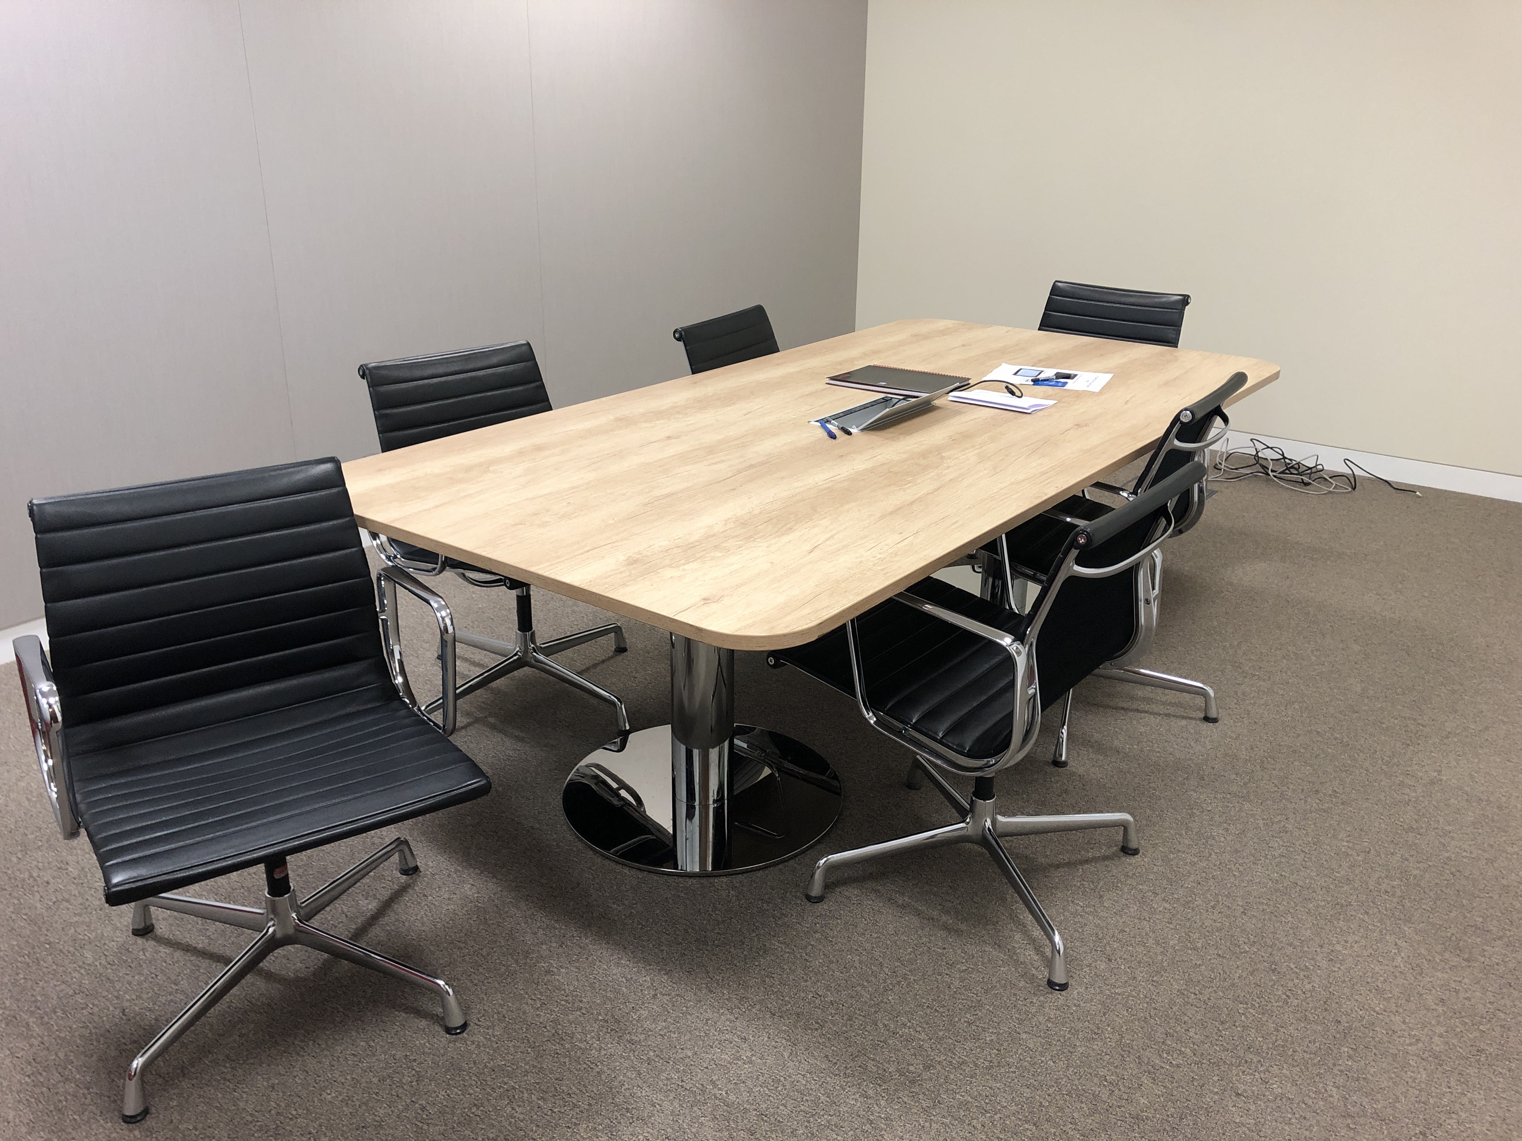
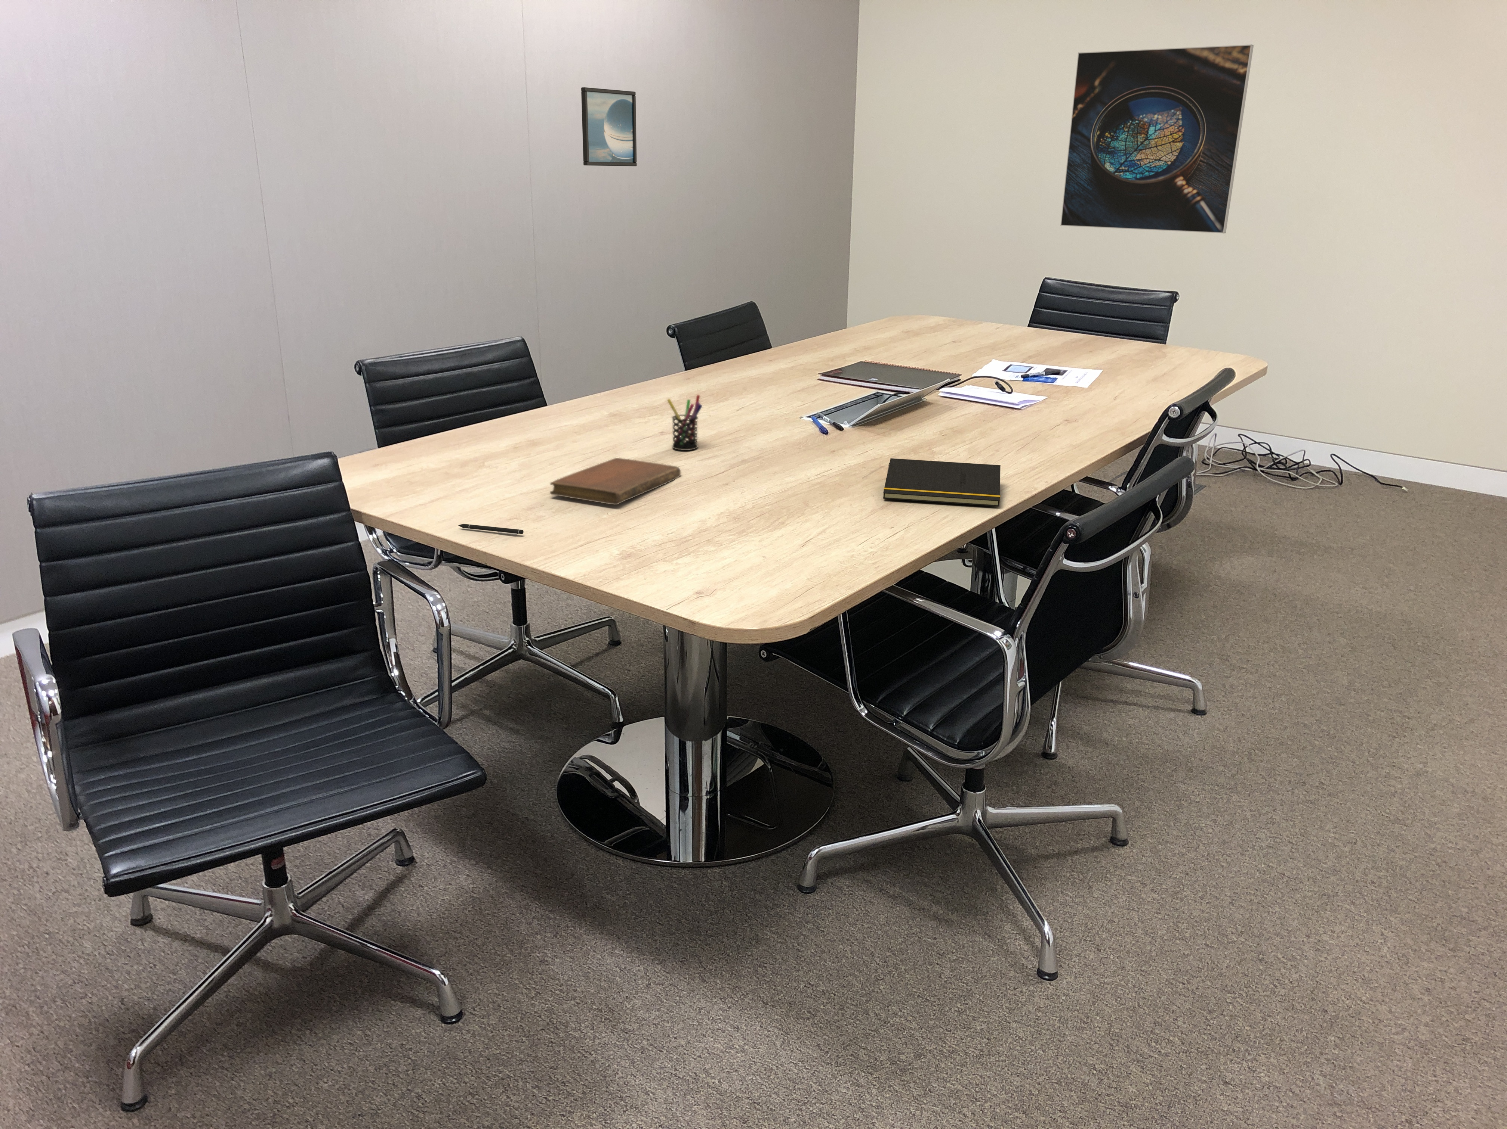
+ pen holder [667,394,702,451]
+ notepad [883,458,1002,508]
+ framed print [1060,44,1254,234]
+ pen [458,523,524,535]
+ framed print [580,87,637,166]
+ notebook [549,458,681,505]
